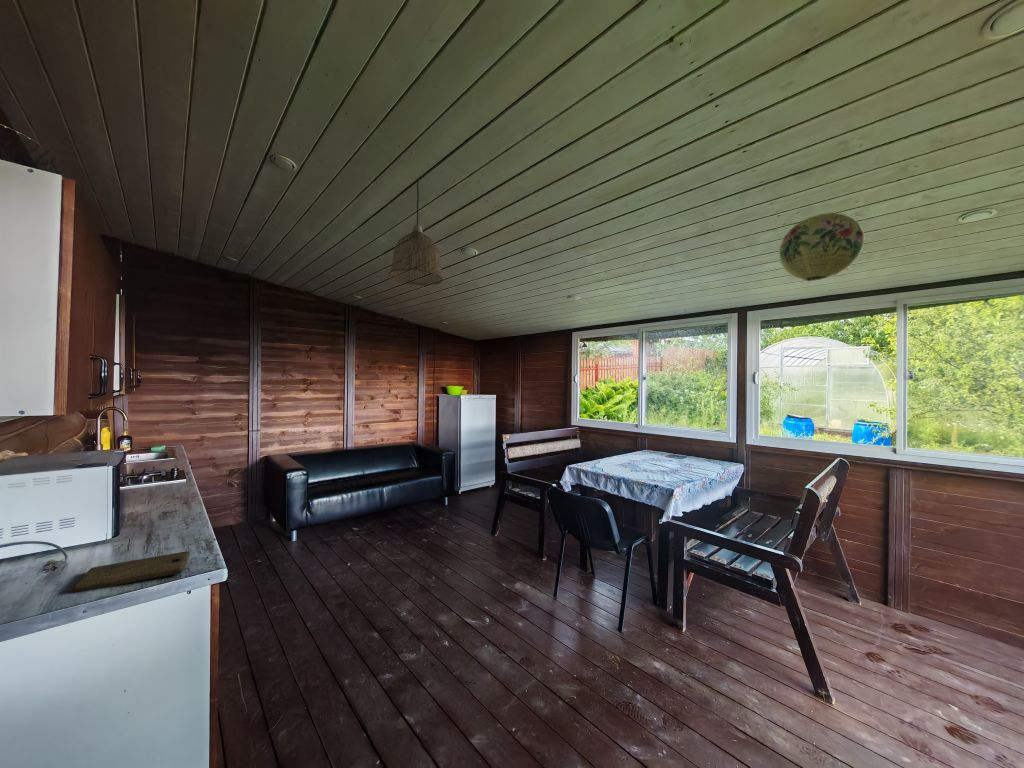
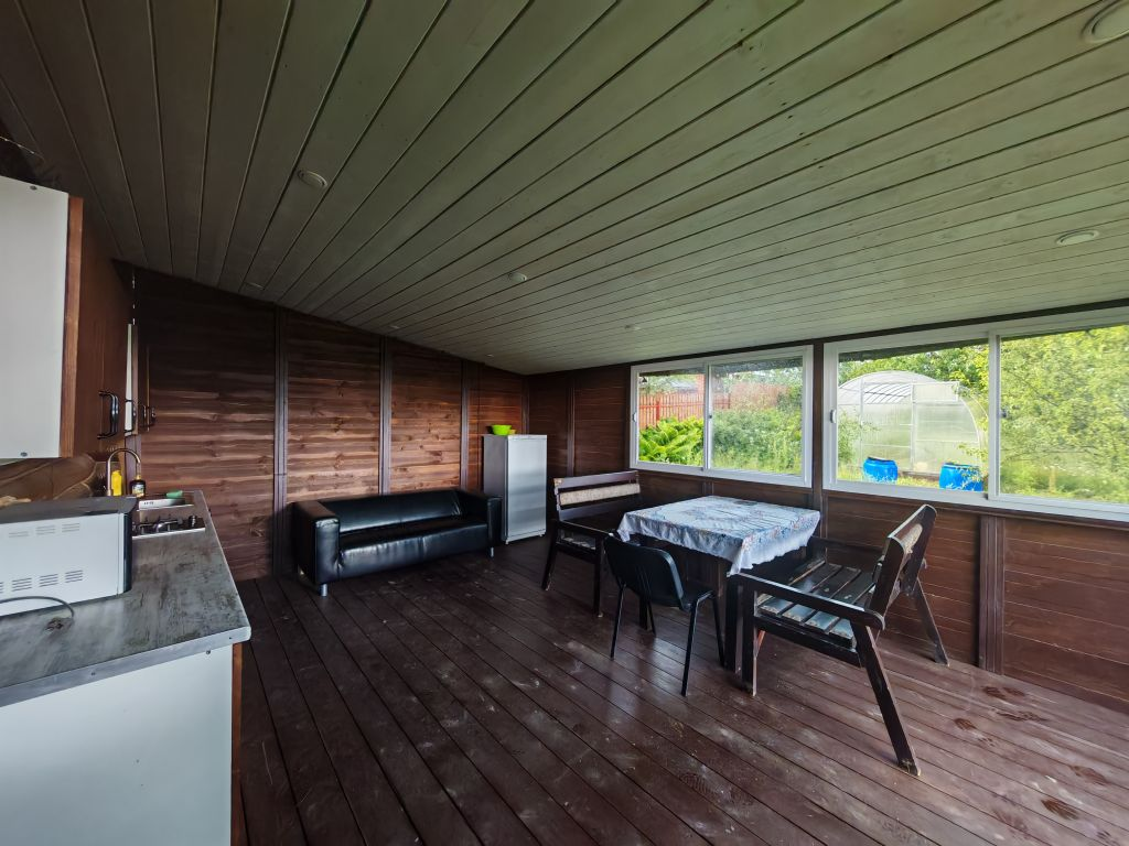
- paper lantern [777,212,866,282]
- pendant lamp [387,178,445,287]
- cutting board [70,550,191,594]
